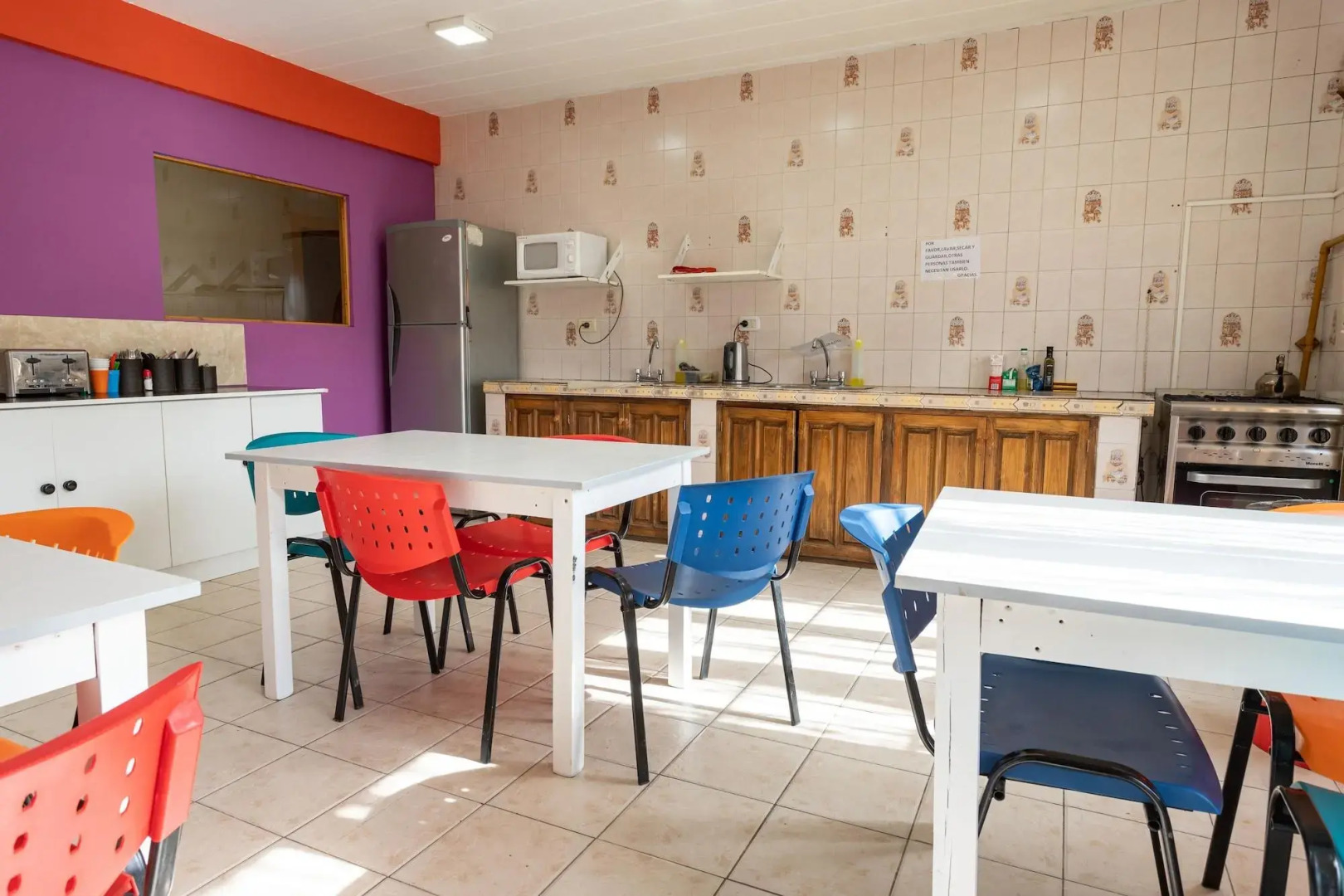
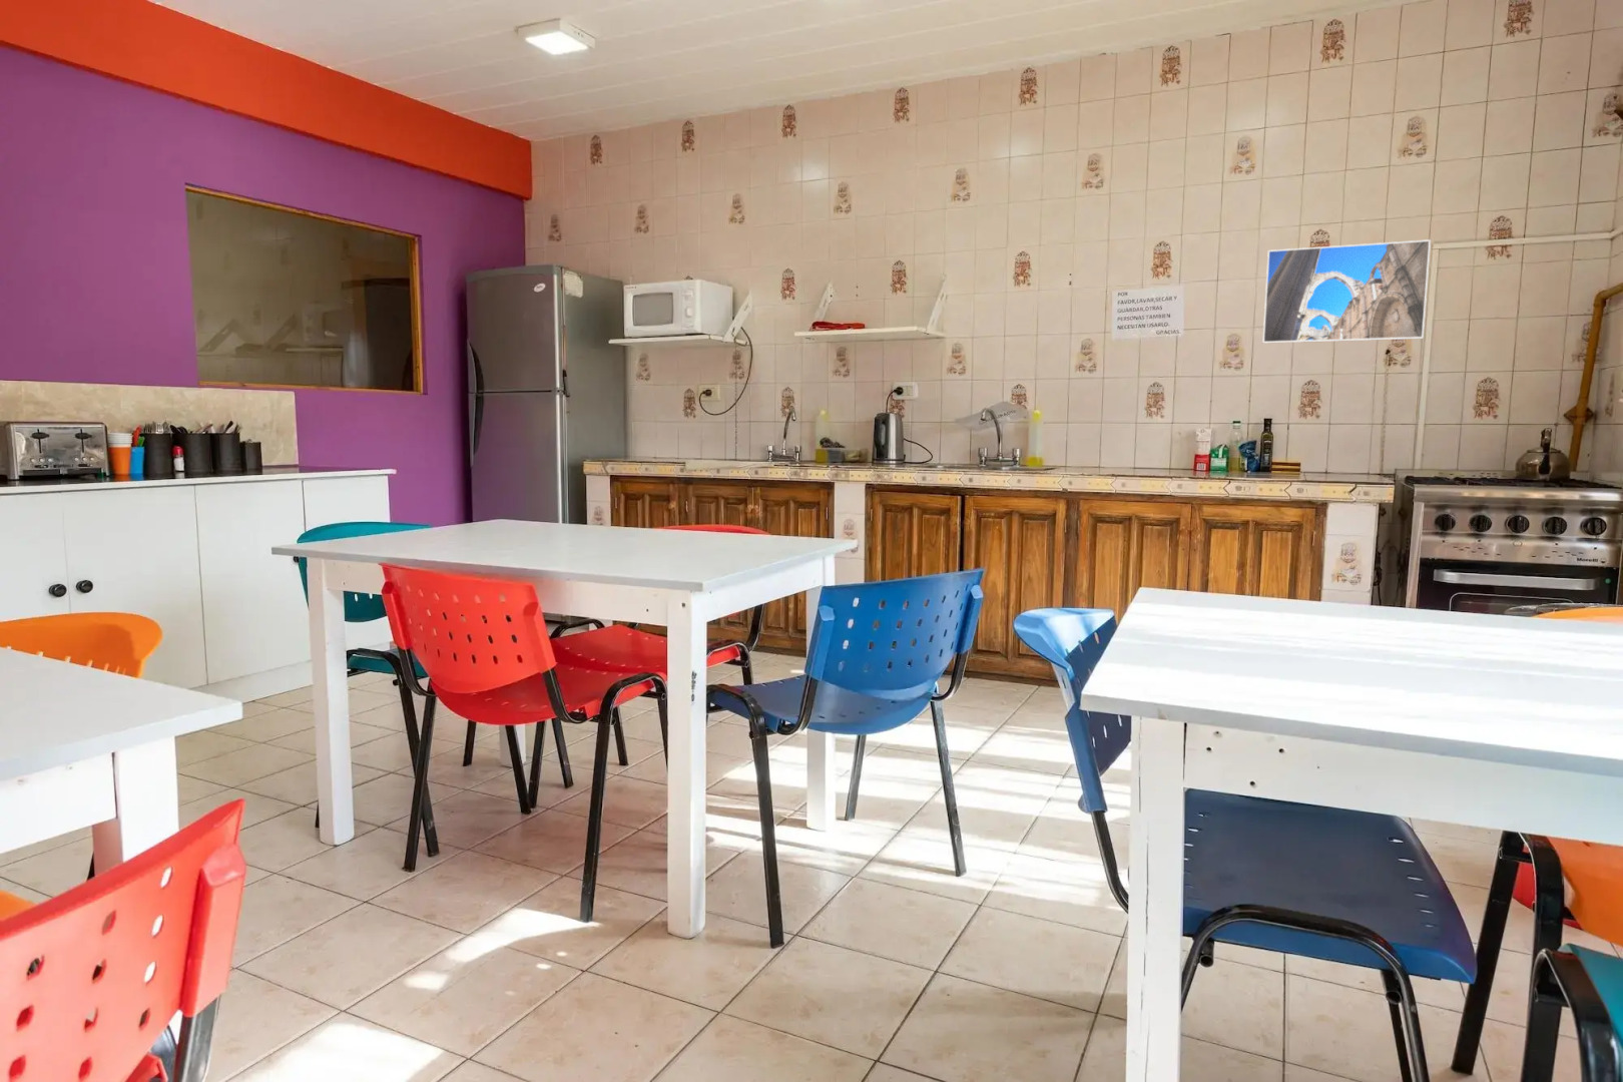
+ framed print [1262,238,1432,344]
